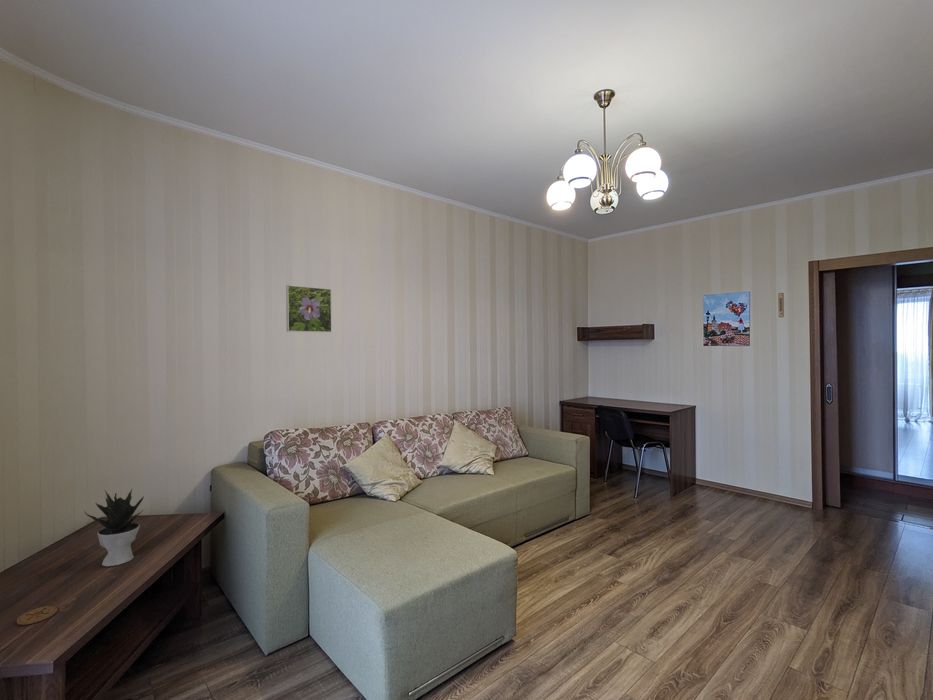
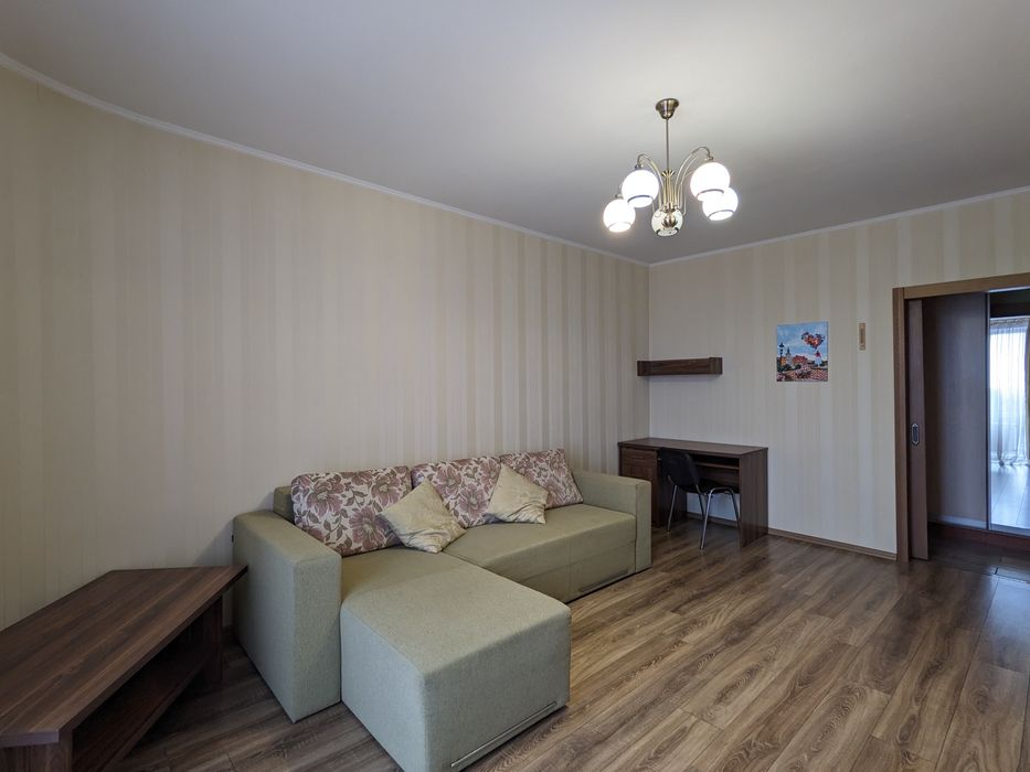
- potted plant [83,486,145,567]
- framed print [285,284,333,333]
- coaster [16,605,58,626]
